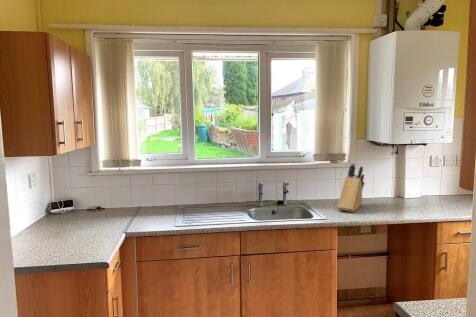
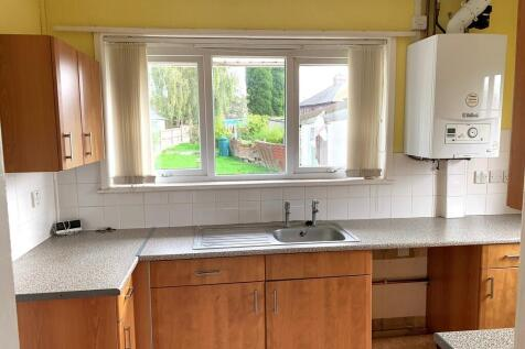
- knife block [336,163,366,213]
